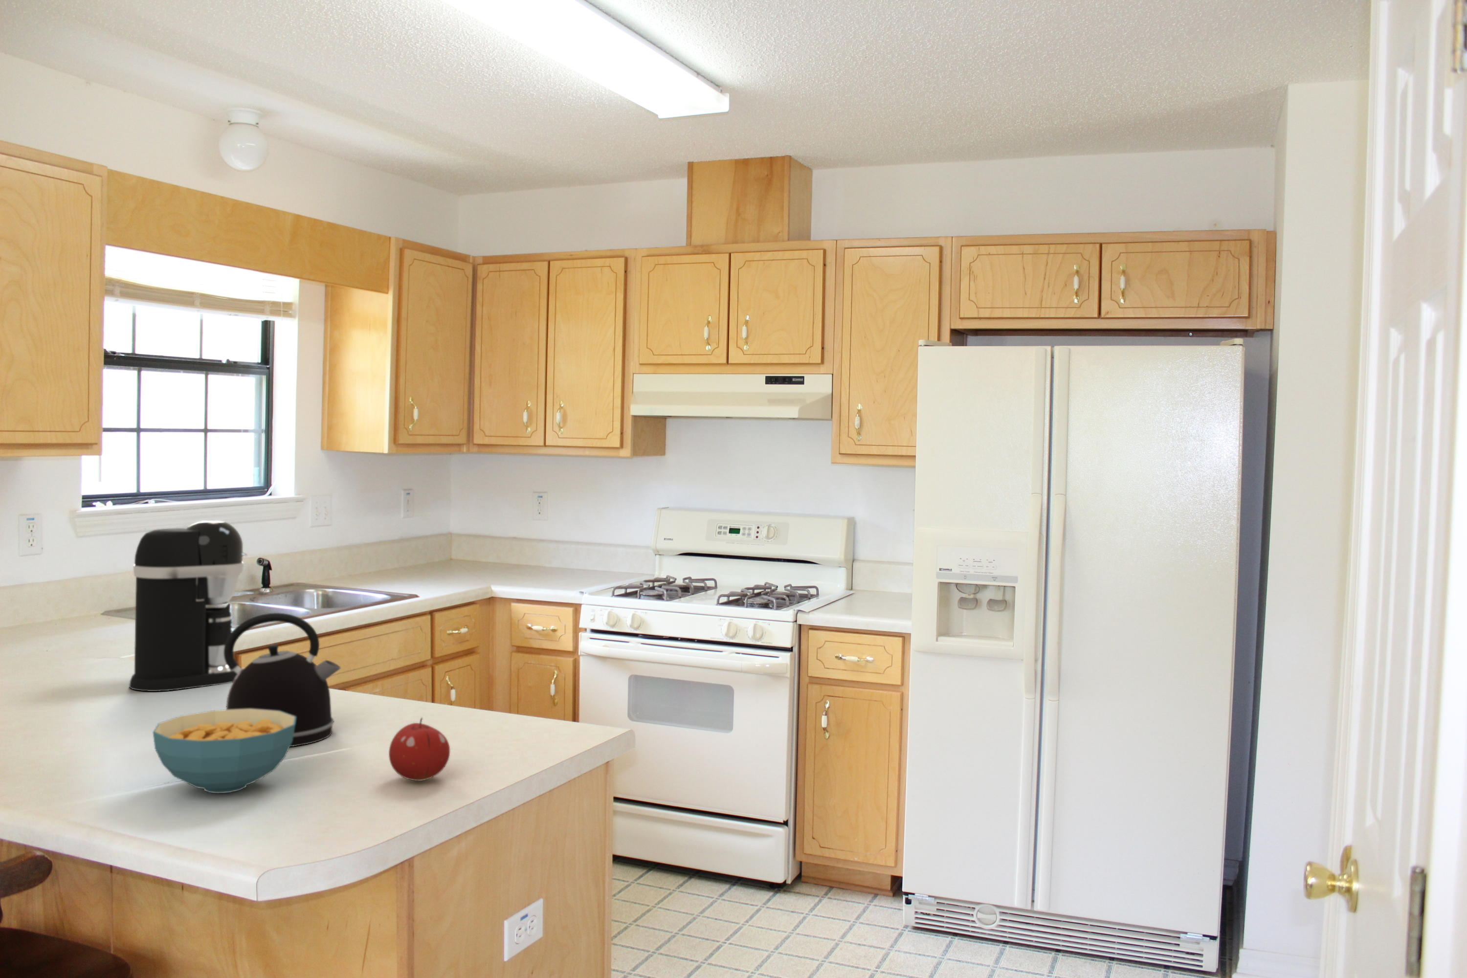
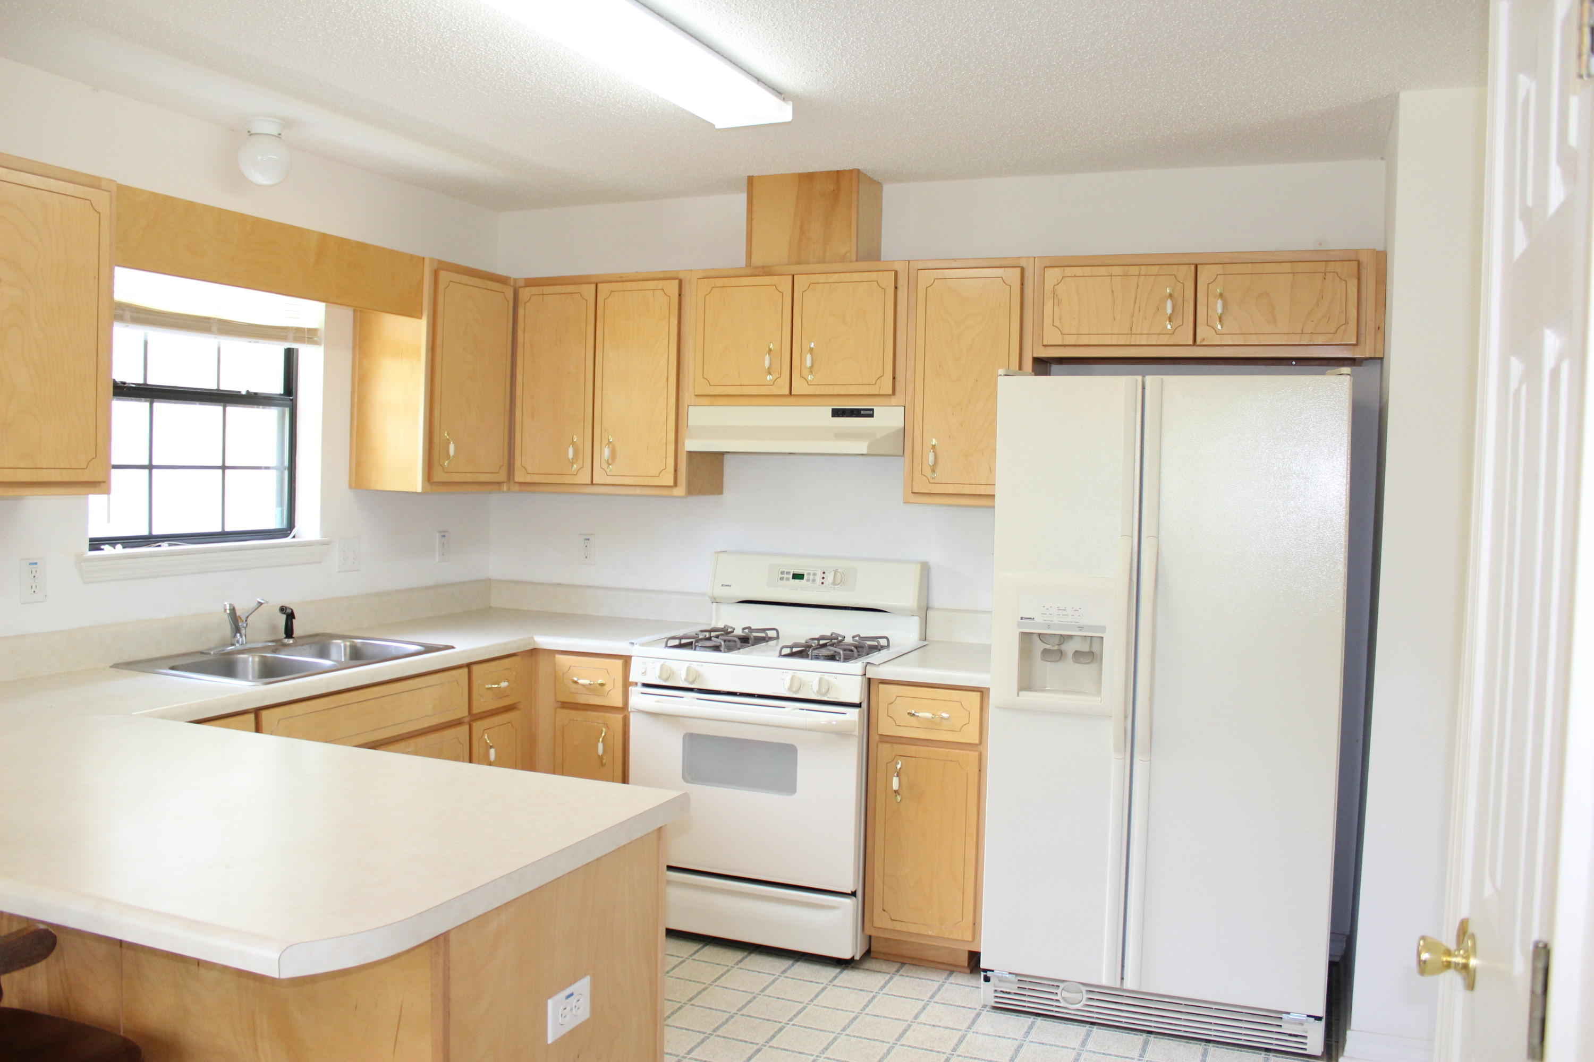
- coffee maker [129,520,244,692]
- kettle [224,612,342,748]
- cereal bowl [152,708,296,794]
- fruit [389,717,451,782]
